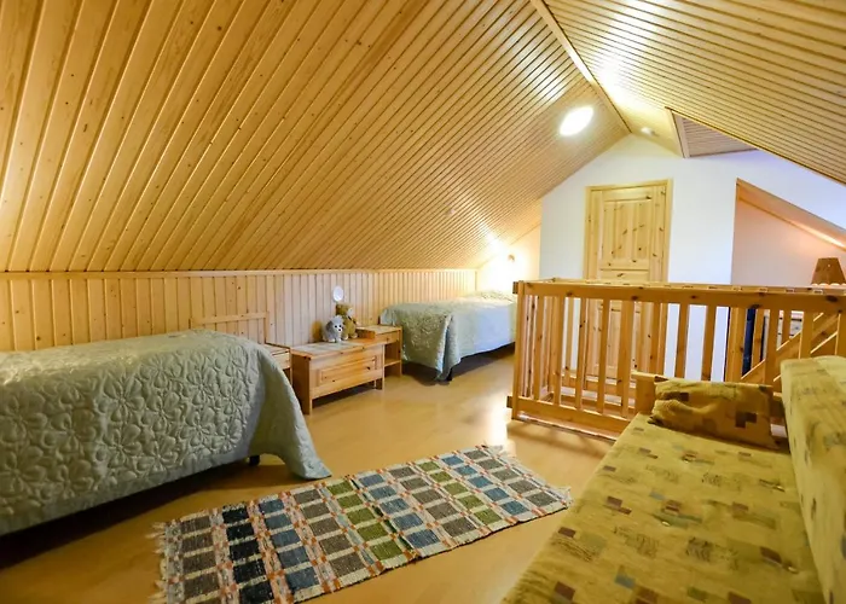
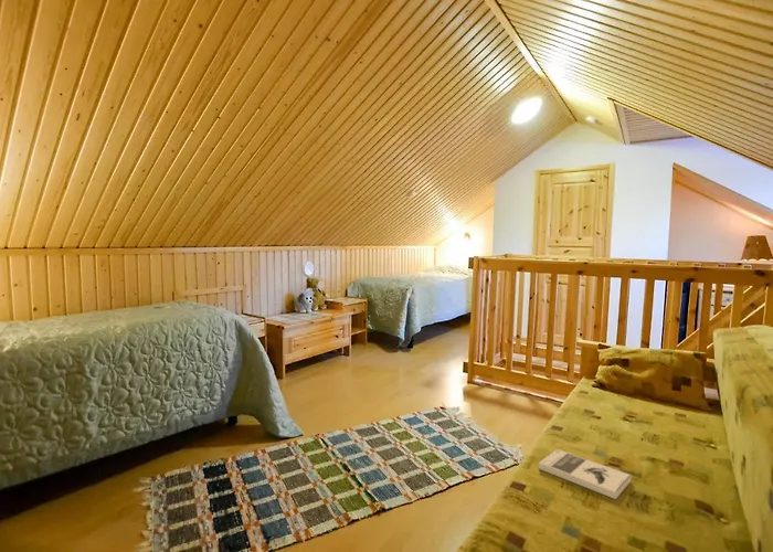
+ book [538,448,633,500]
